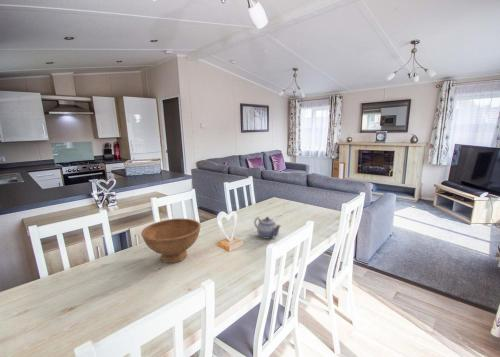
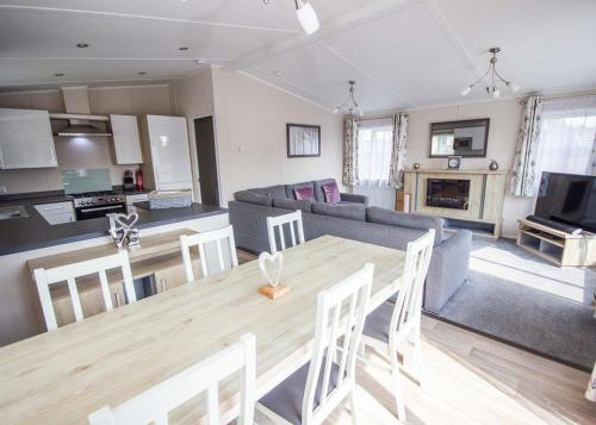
- bowl [140,218,202,264]
- teapot [253,216,282,240]
